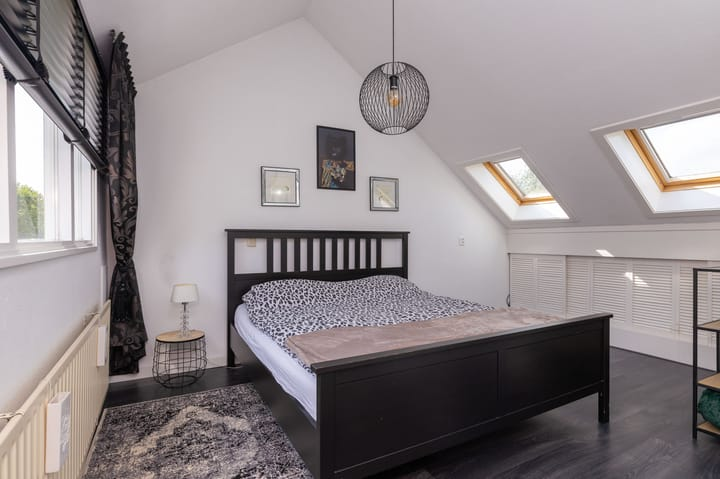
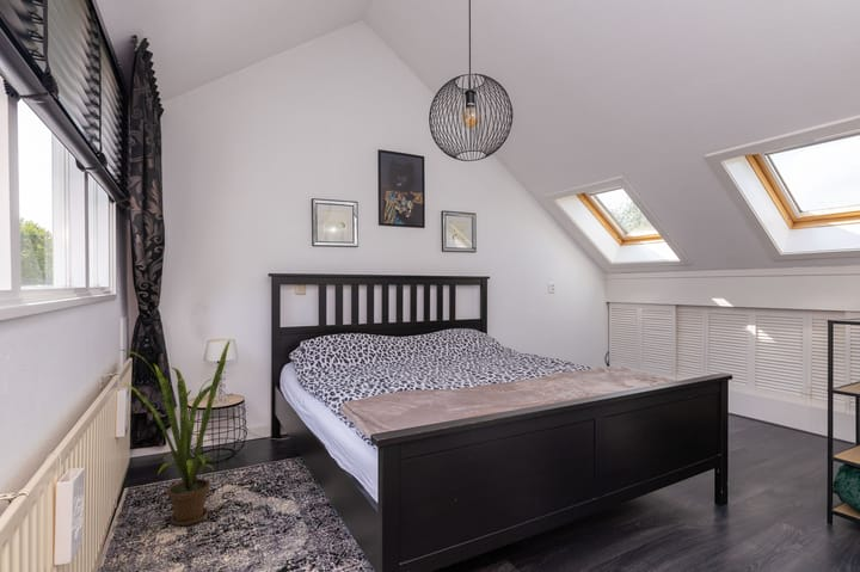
+ house plant [121,339,231,527]
